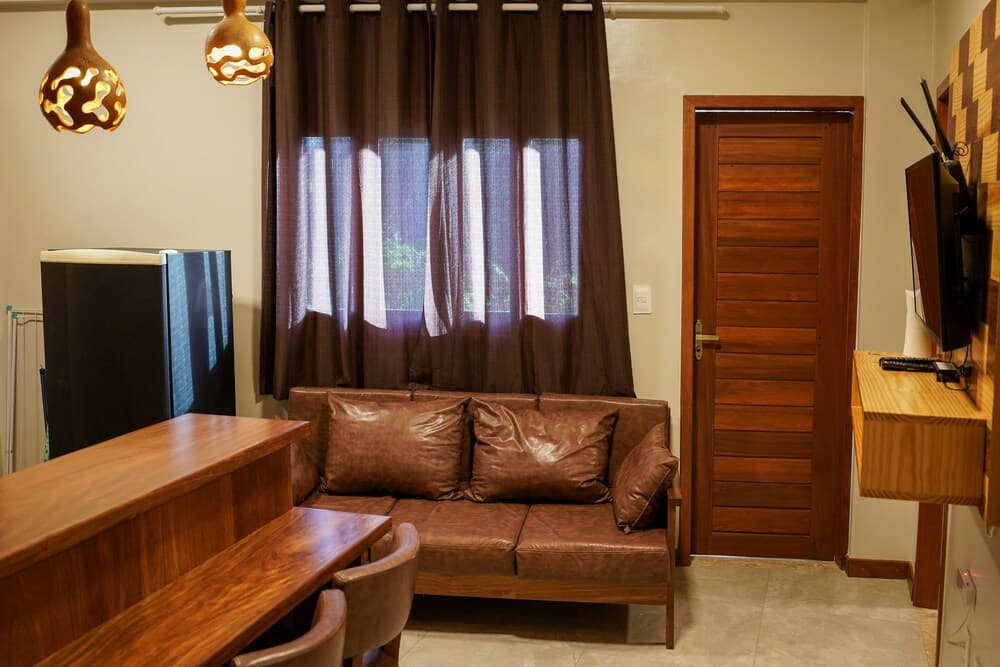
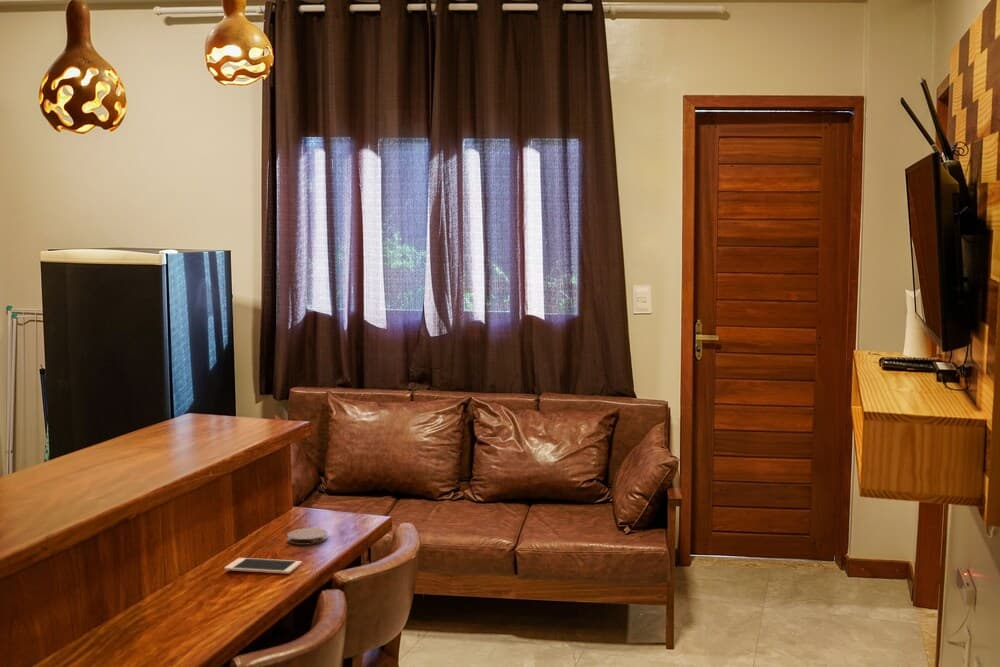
+ coaster [286,527,329,546]
+ cell phone [223,557,303,575]
